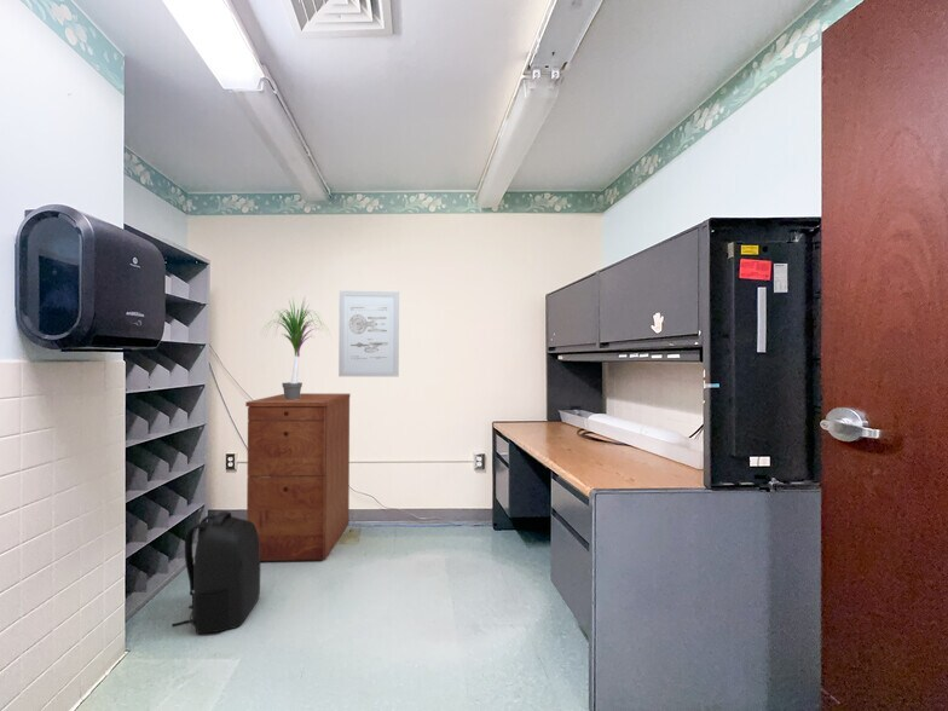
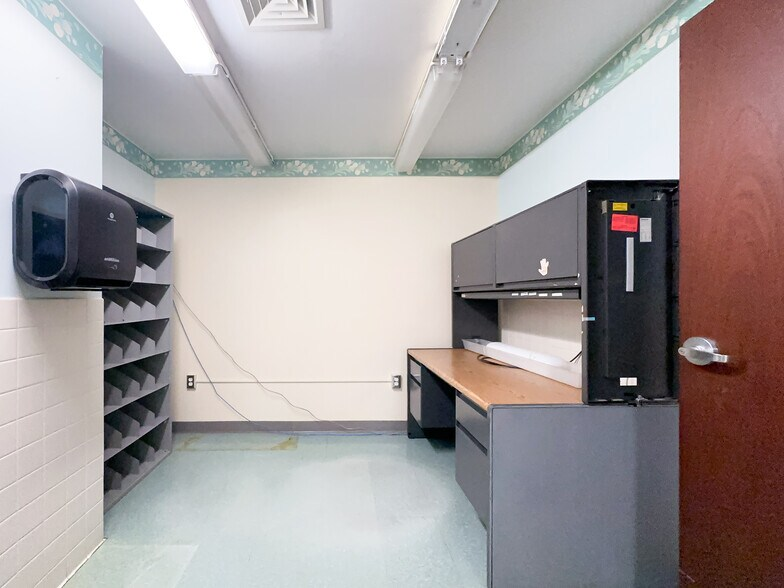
- filing cabinet [244,392,352,562]
- backpack [170,510,261,635]
- potted plant [259,296,333,400]
- wall art [337,290,400,377]
